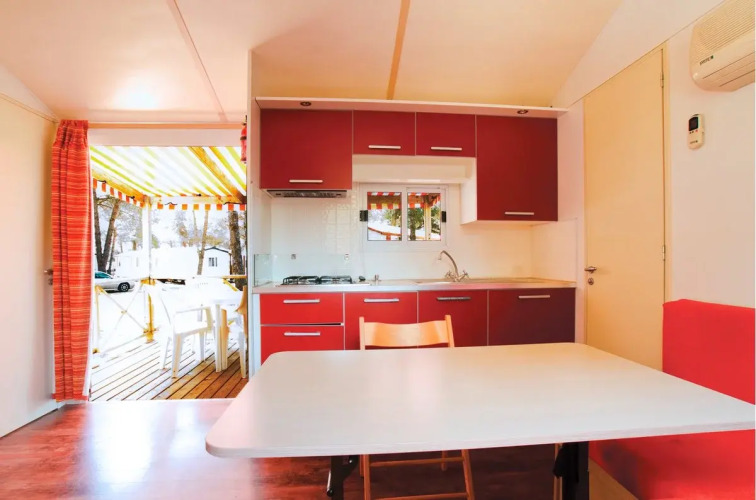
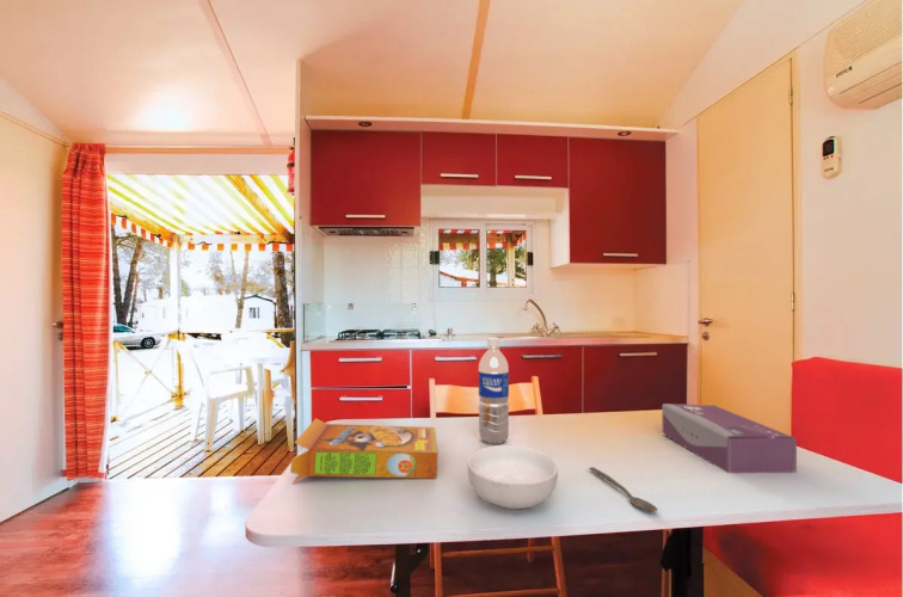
+ cereal box [289,417,440,486]
+ spoon [588,466,658,512]
+ cereal bowl [466,444,559,510]
+ water bottle [478,337,510,445]
+ tissue box [661,402,798,474]
